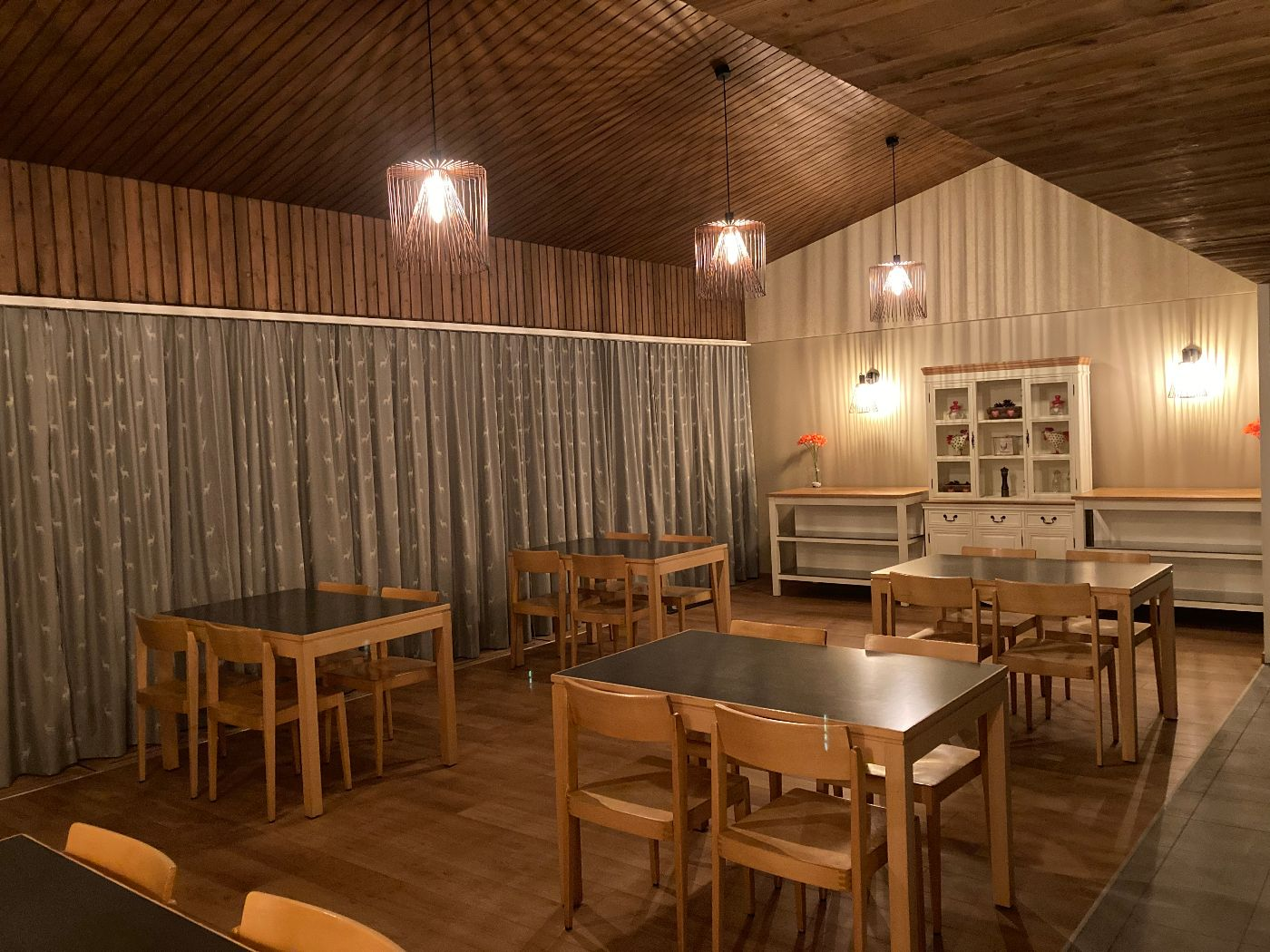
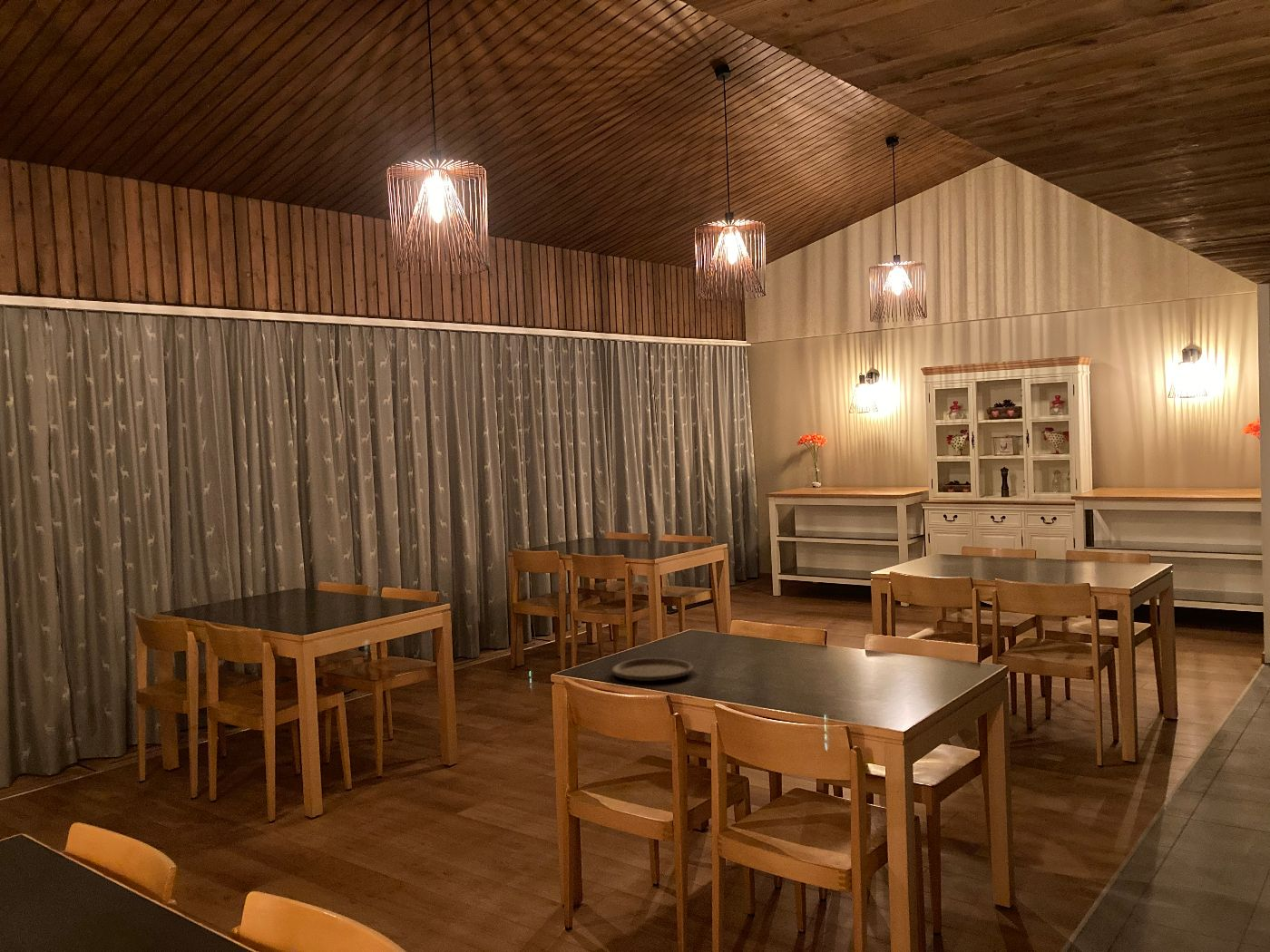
+ plate [611,656,694,682]
